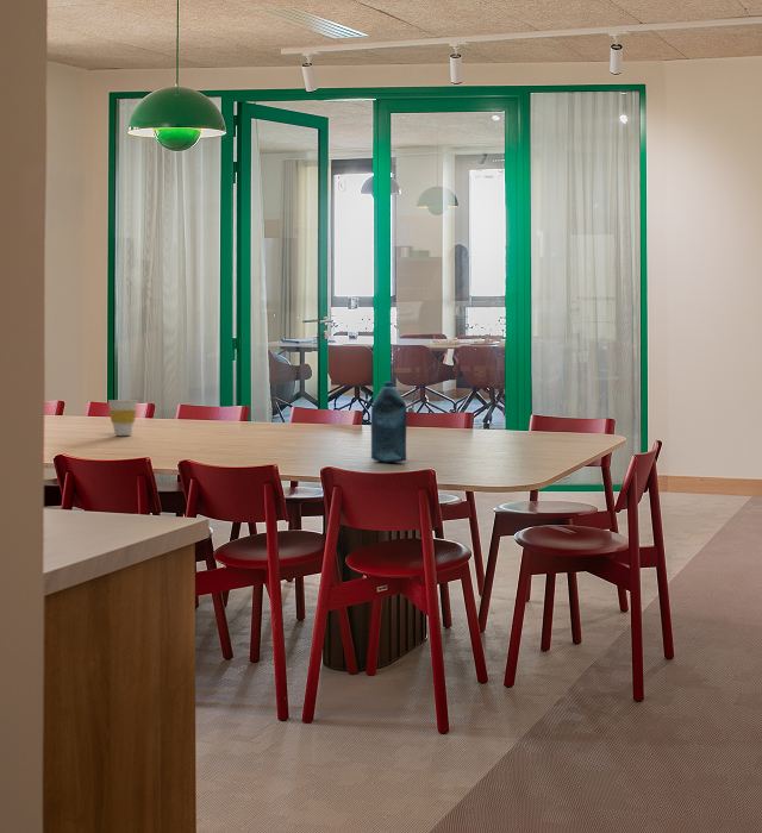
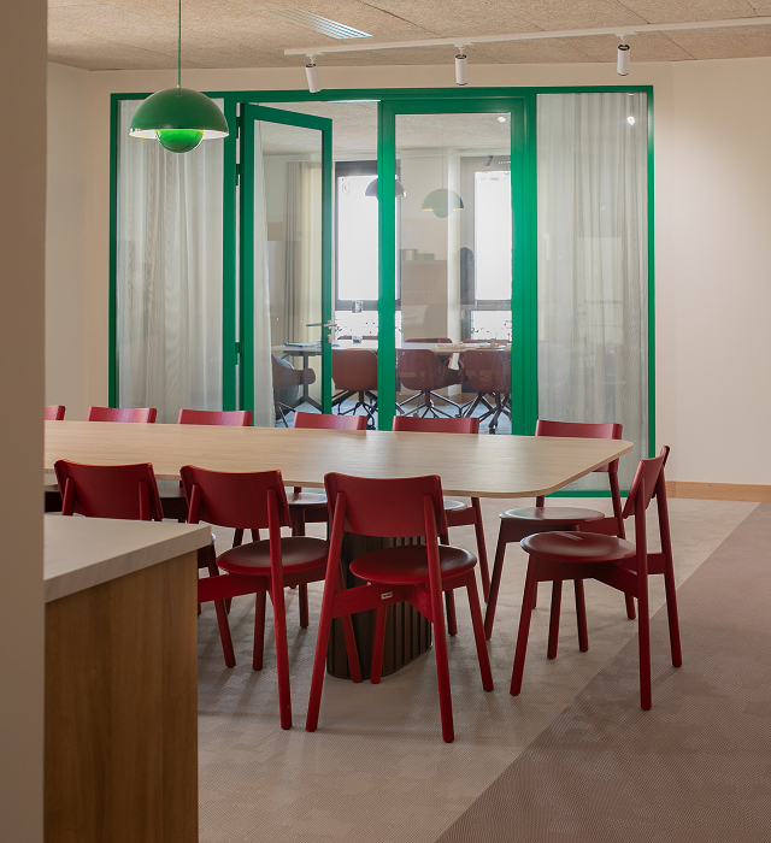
- cup [107,399,138,437]
- bottle [369,381,408,464]
